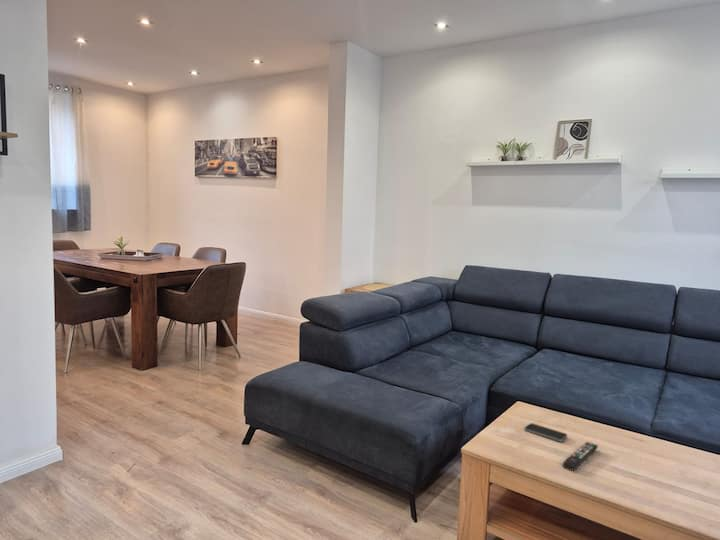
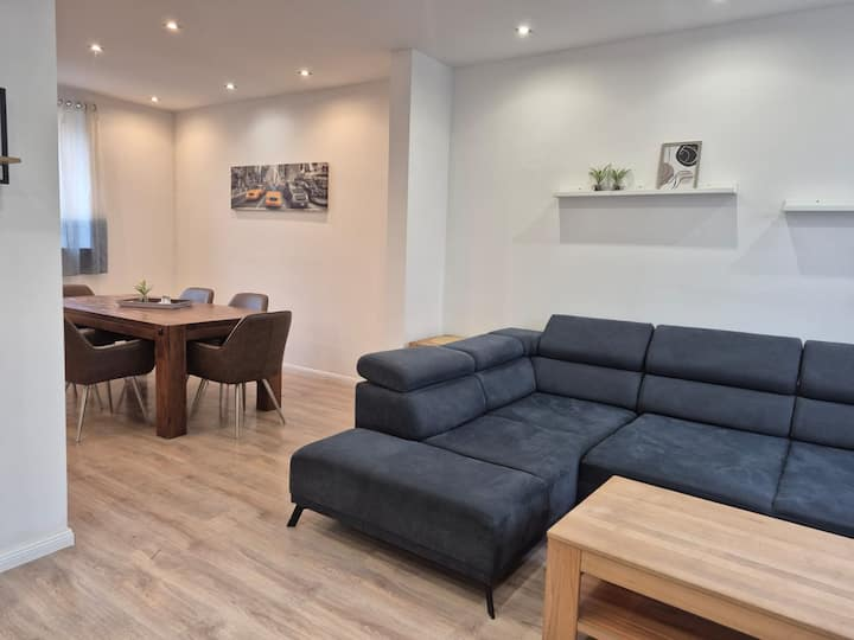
- remote control [561,441,599,472]
- smartphone [523,422,568,443]
